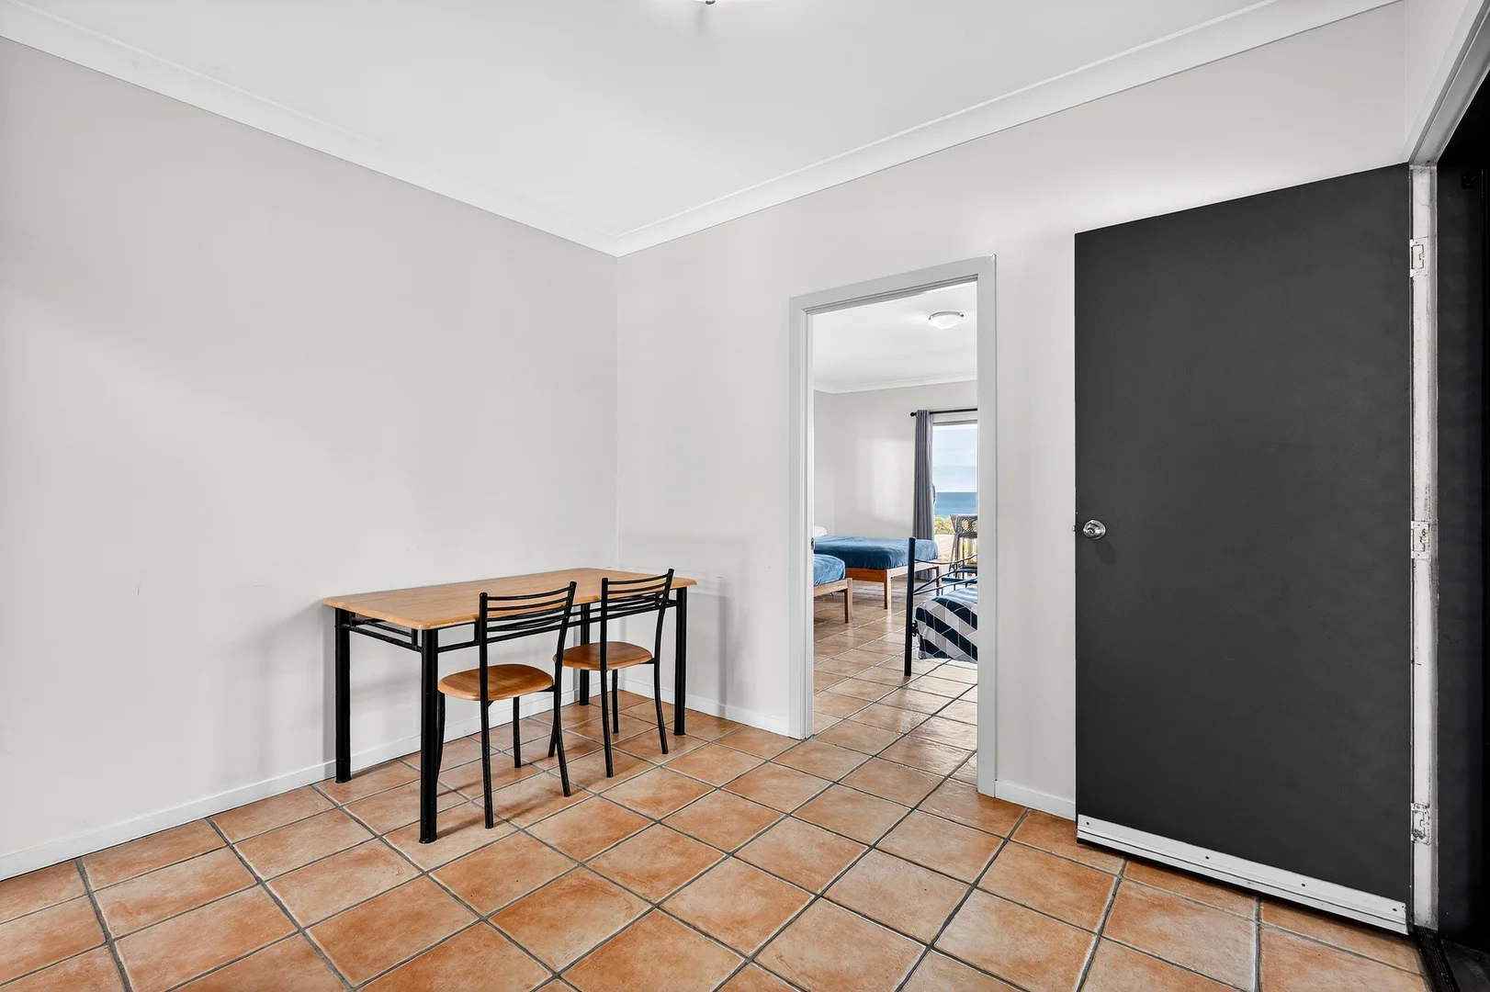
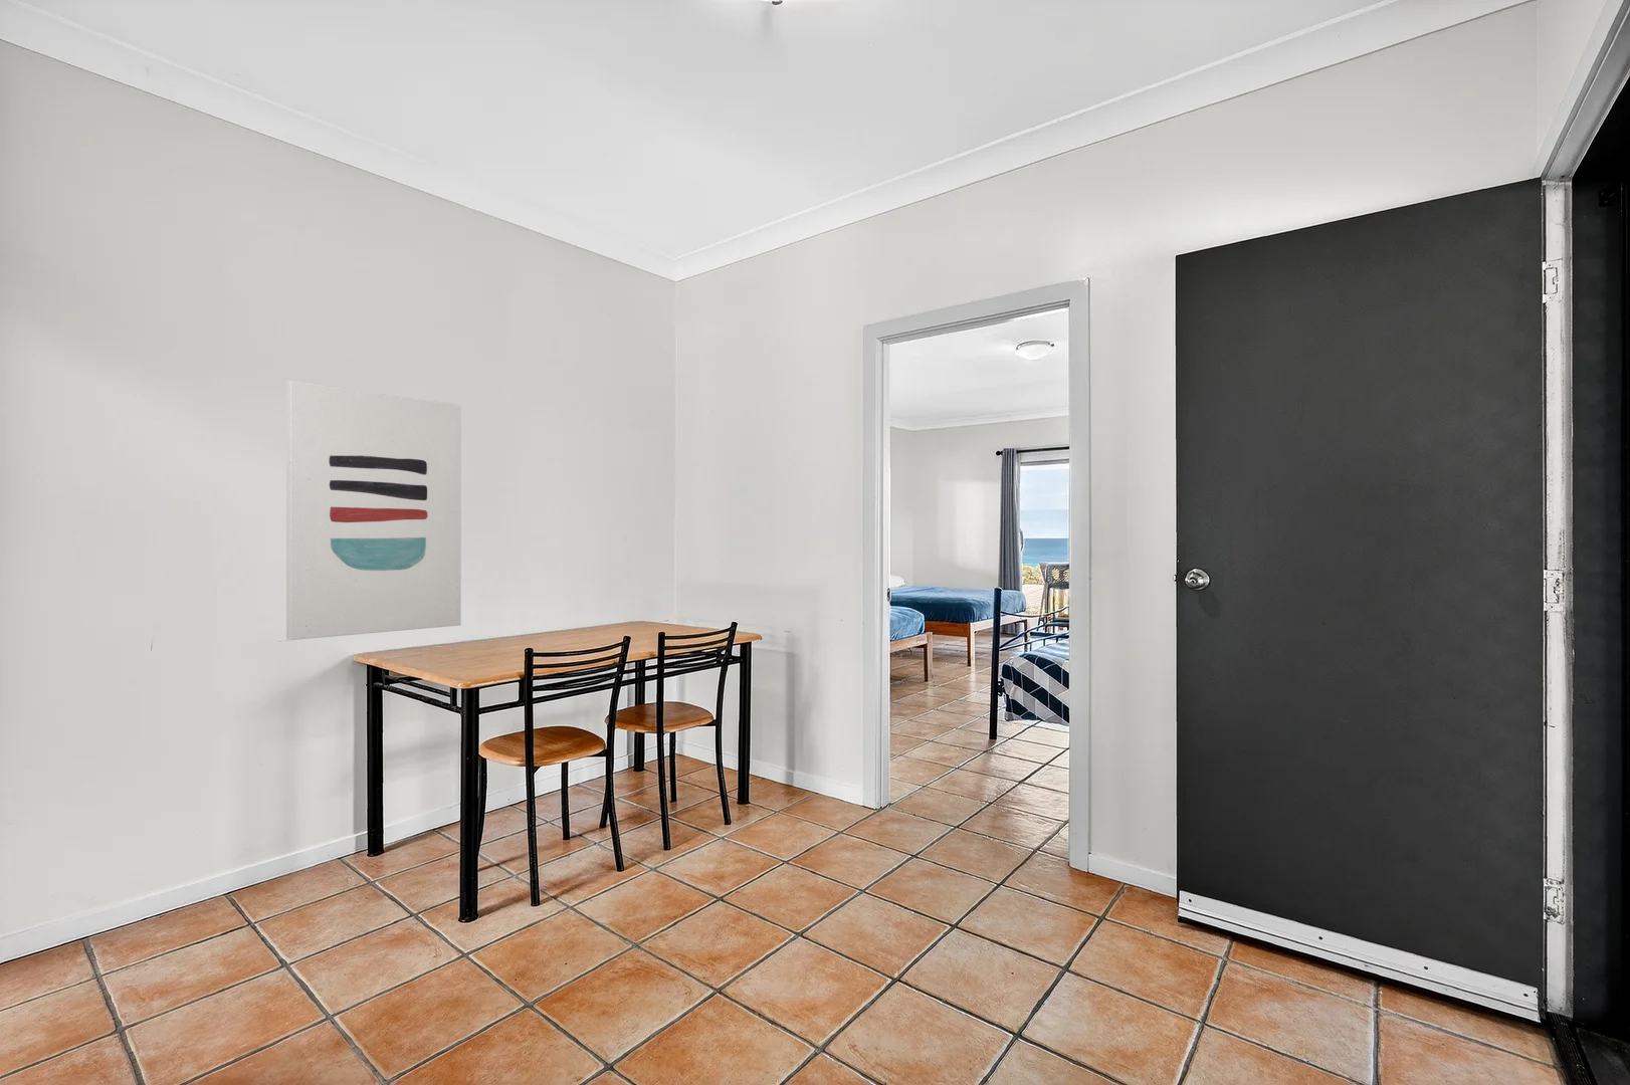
+ wall art [286,380,463,641]
